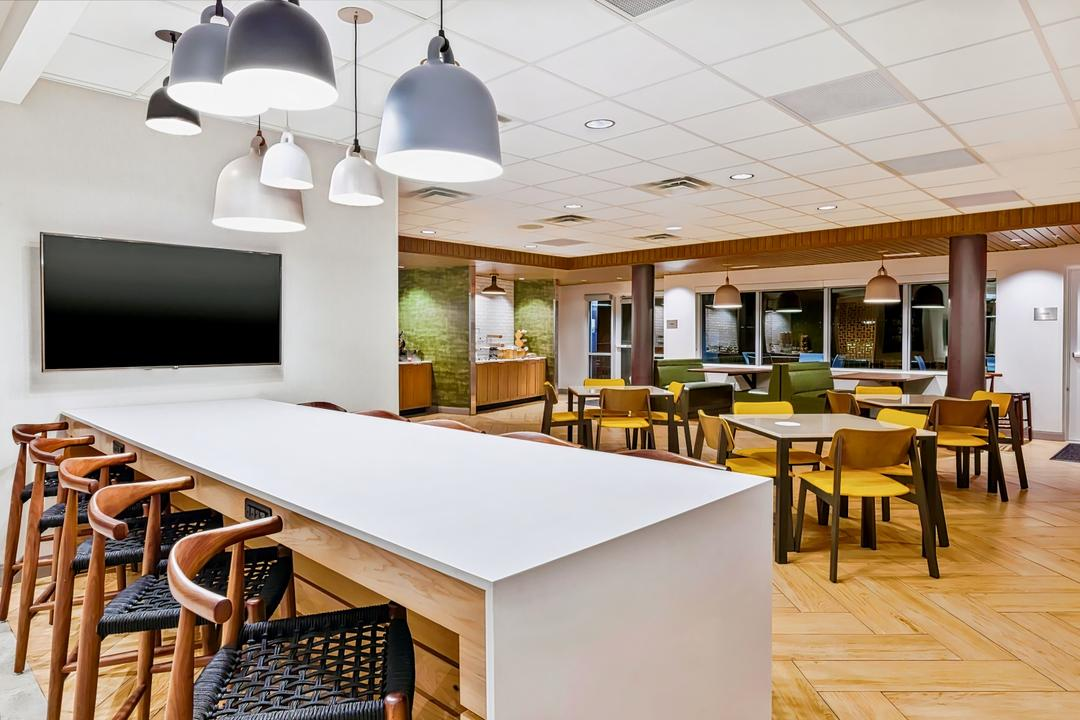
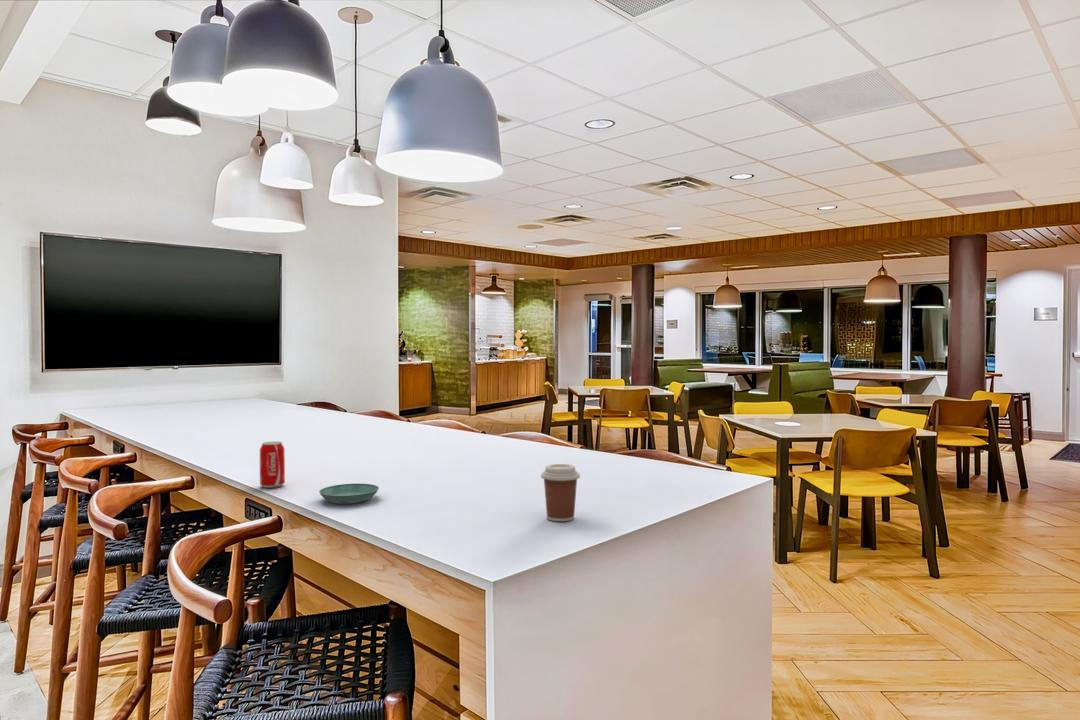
+ coffee cup [540,463,581,522]
+ saucer [318,482,380,505]
+ beverage can [259,441,286,489]
